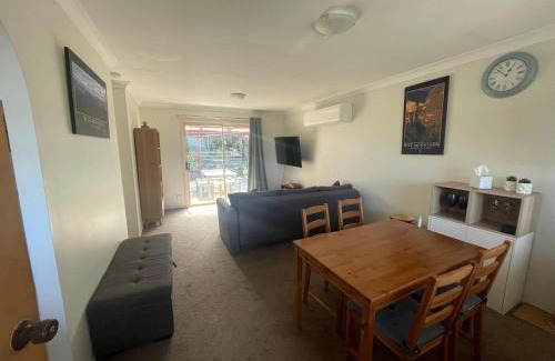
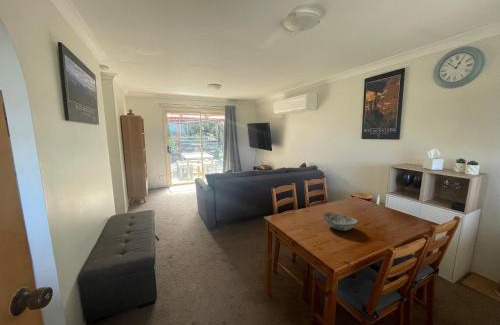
+ decorative bowl [322,211,359,232]
